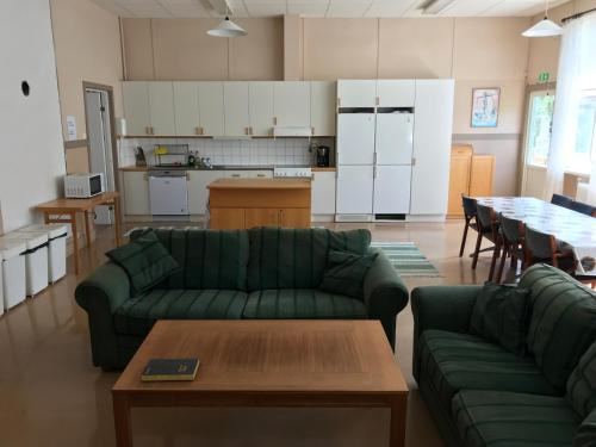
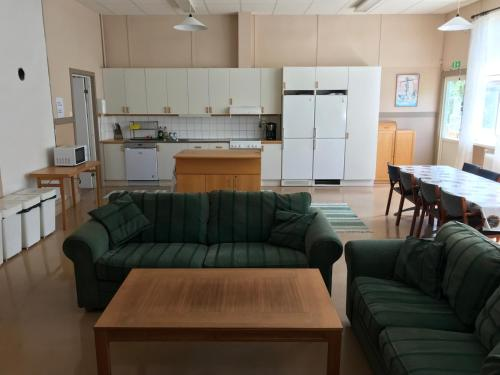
- book [141,358,200,383]
